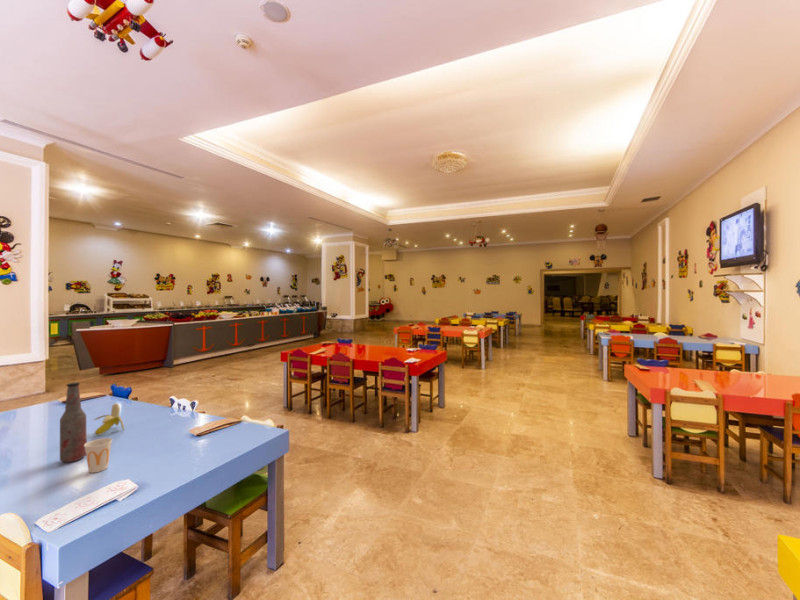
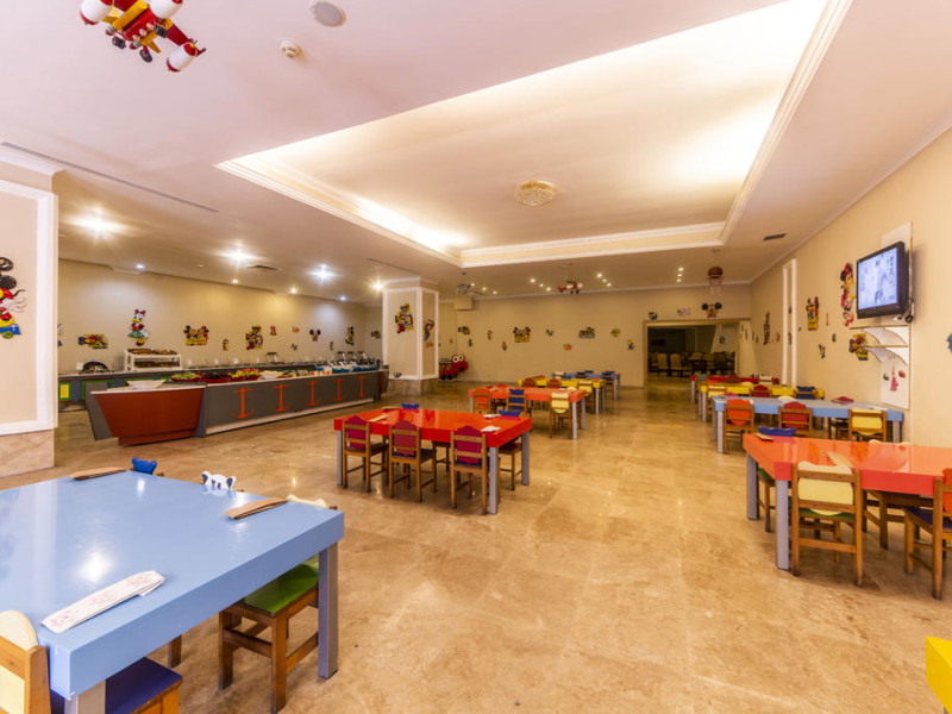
- bottle [59,381,88,463]
- cup [84,437,113,474]
- banana [93,402,125,436]
